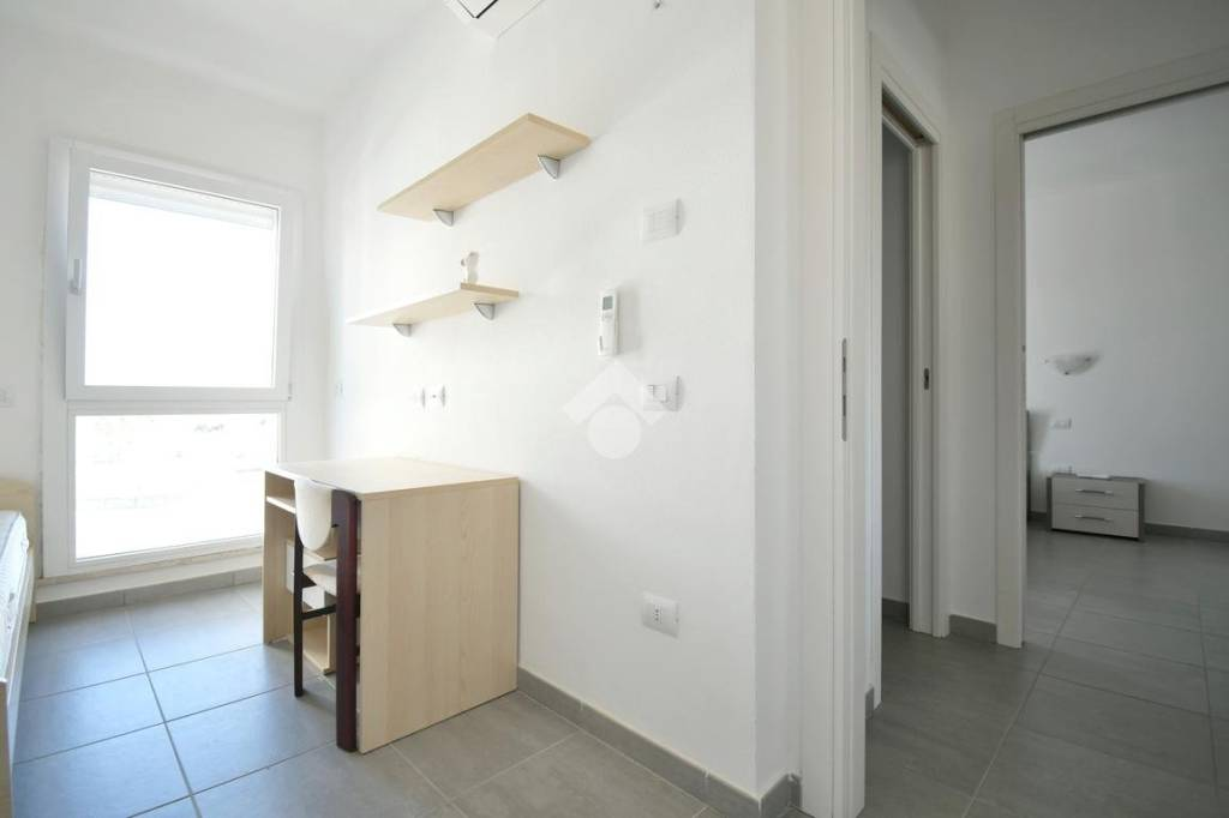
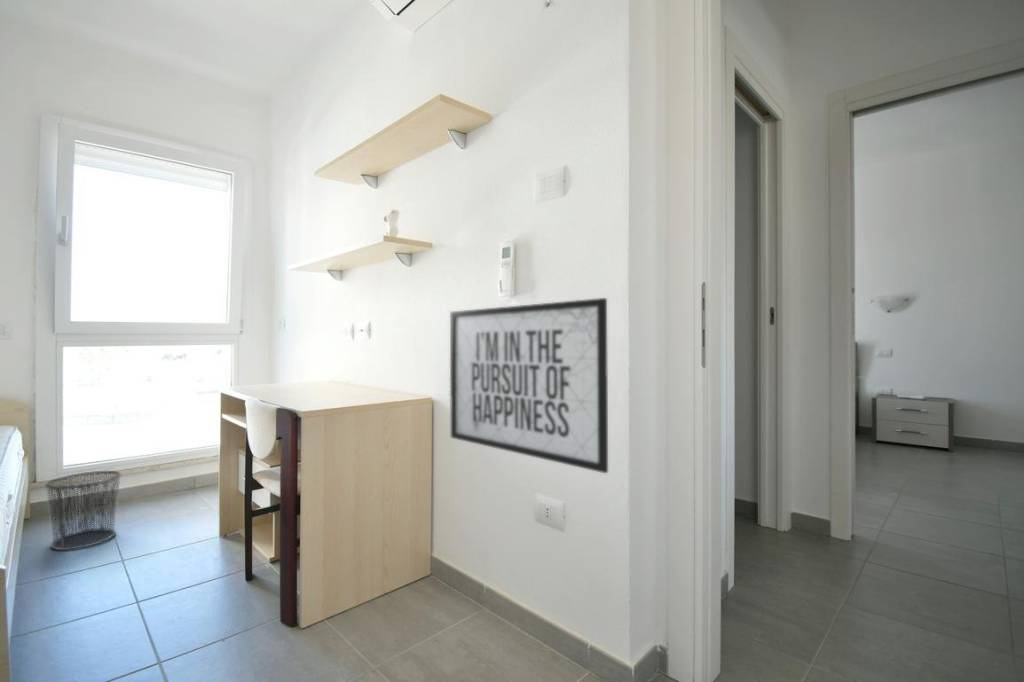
+ waste bin [43,470,123,551]
+ mirror [449,297,609,474]
